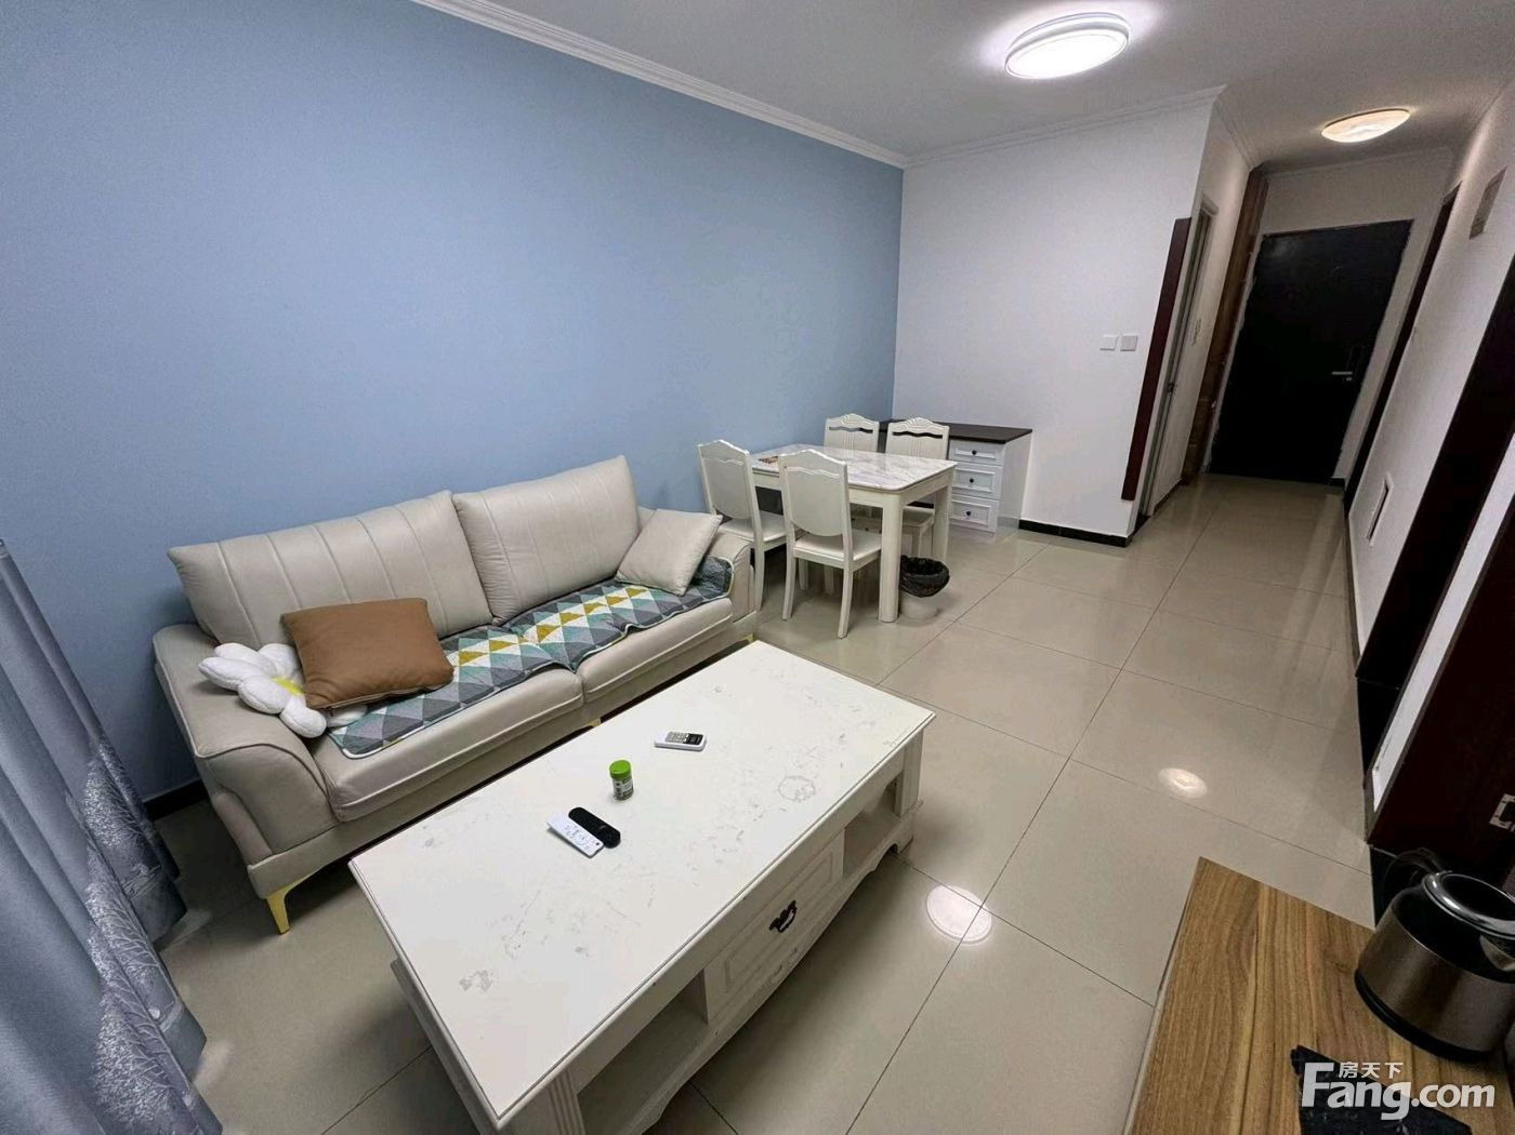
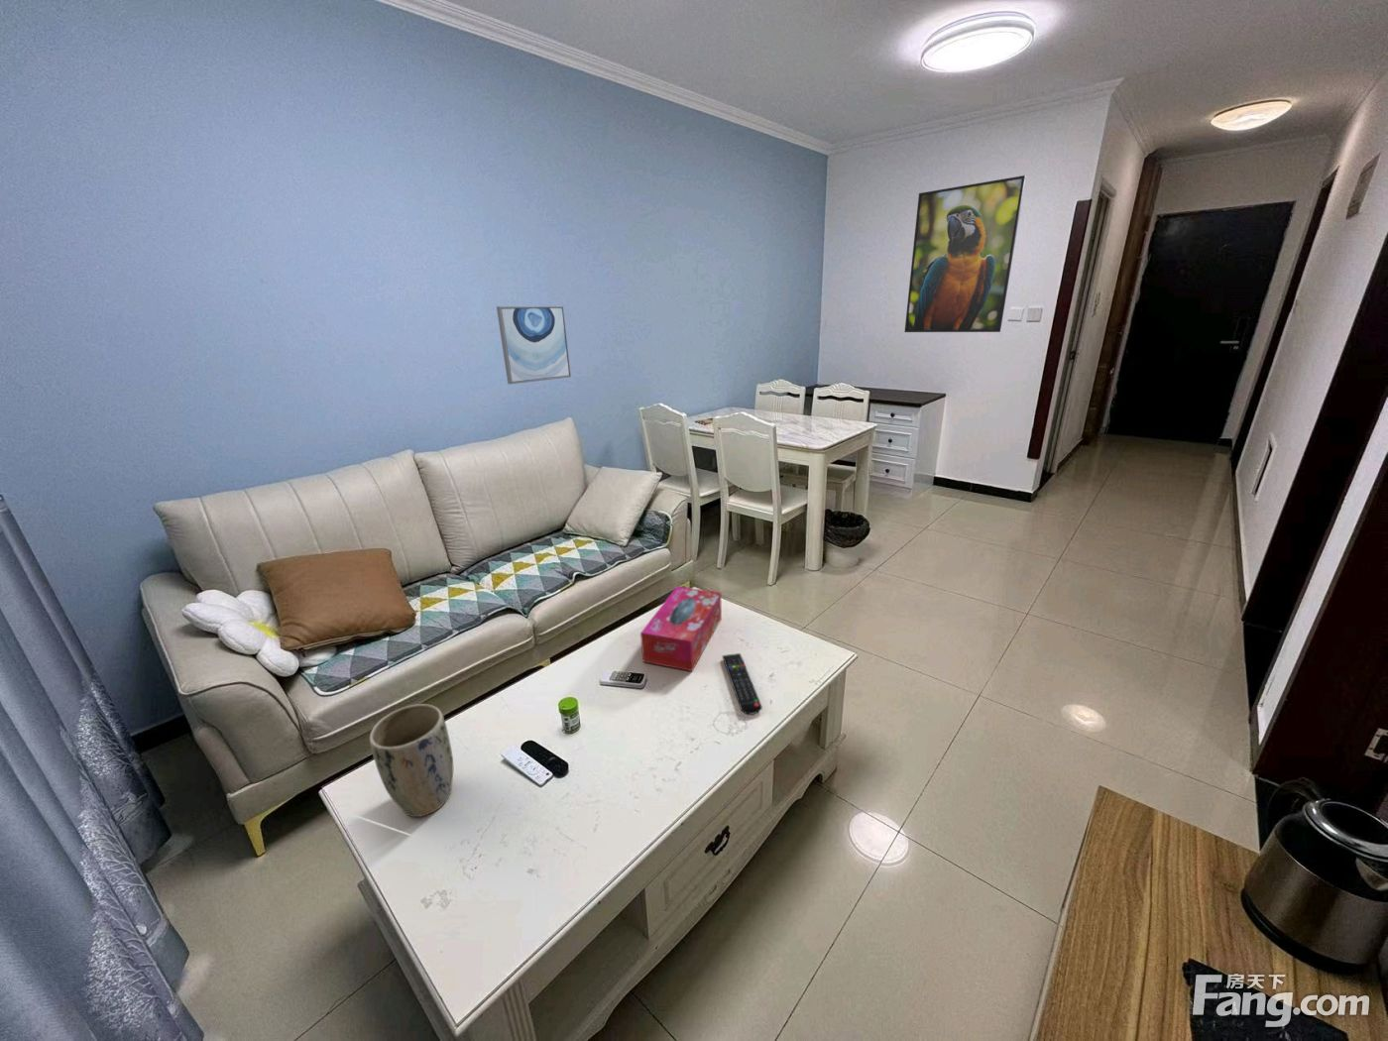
+ wall art [496,304,572,385]
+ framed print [903,175,1027,334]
+ remote control [721,653,764,715]
+ plant pot [368,703,454,818]
+ tissue box [639,585,722,672]
